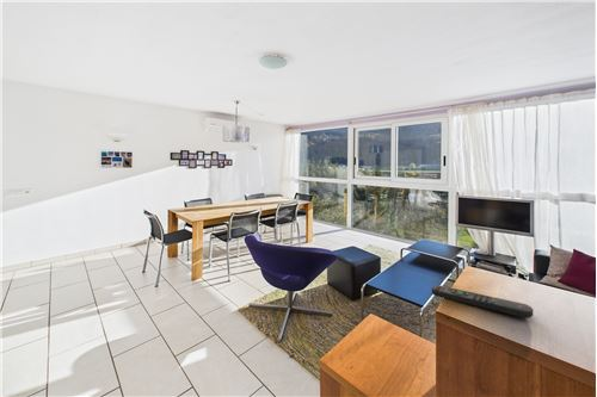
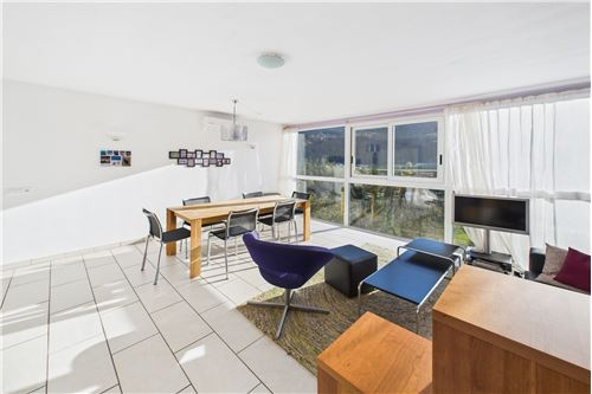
- remote control [431,284,534,320]
